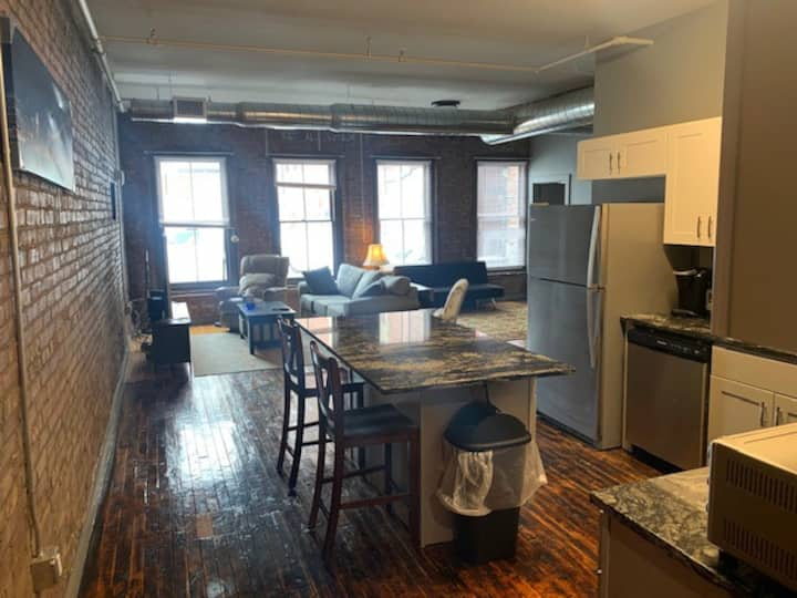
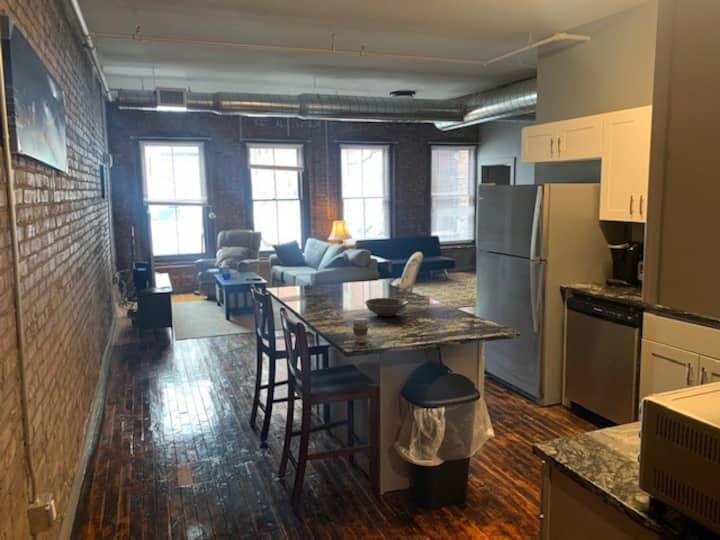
+ coffee cup [351,316,370,344]
+ bowl [364,297,409,317]
